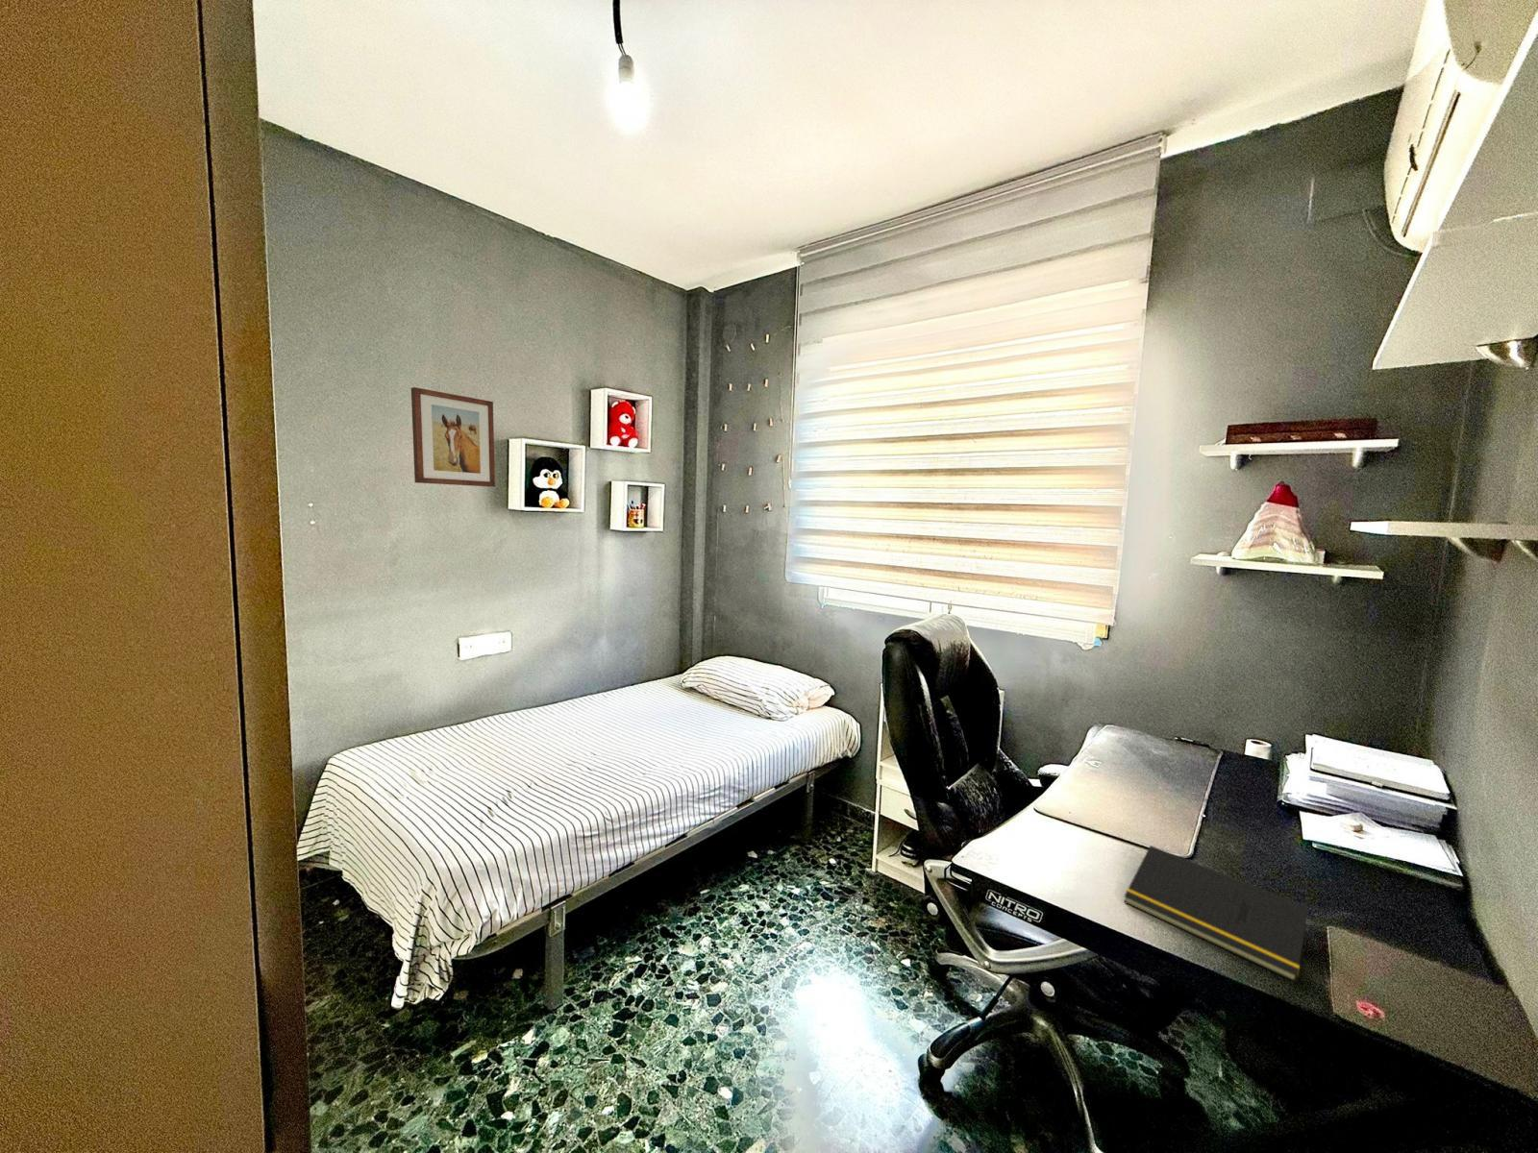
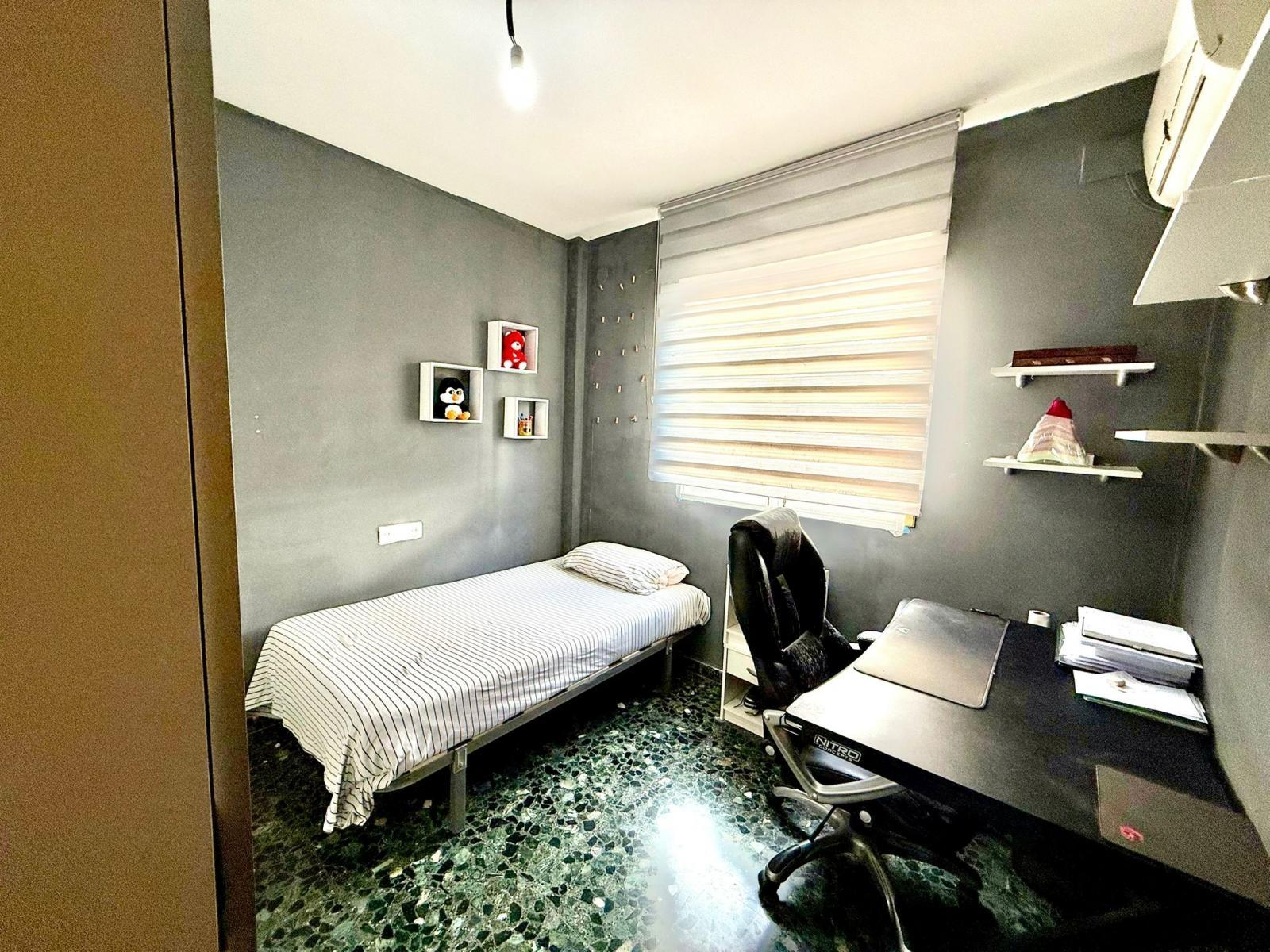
- wall art [411,386,497,488]
- notepad [1123,844,1310,983]
